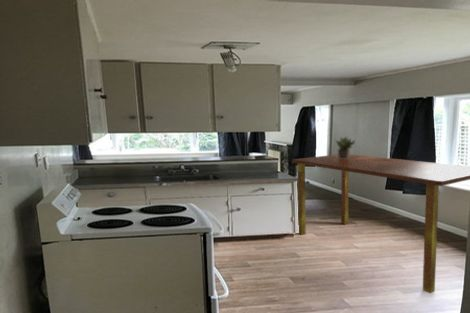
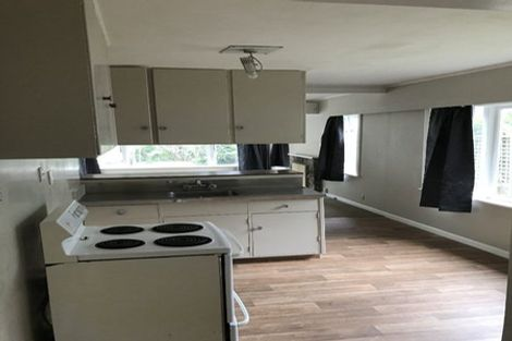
- potted plant [334,136,357,159]
- dining table [291,153,470,294]
